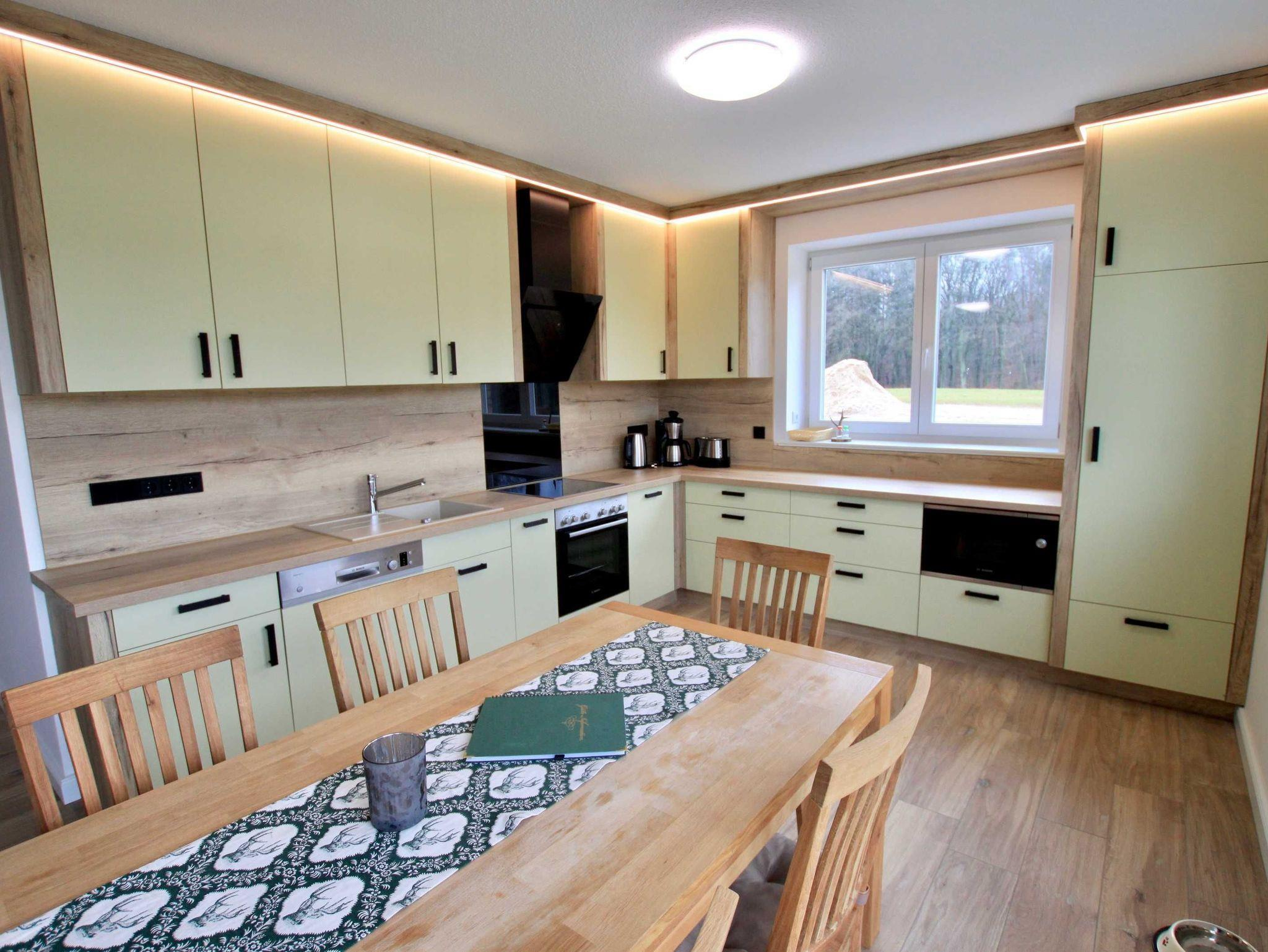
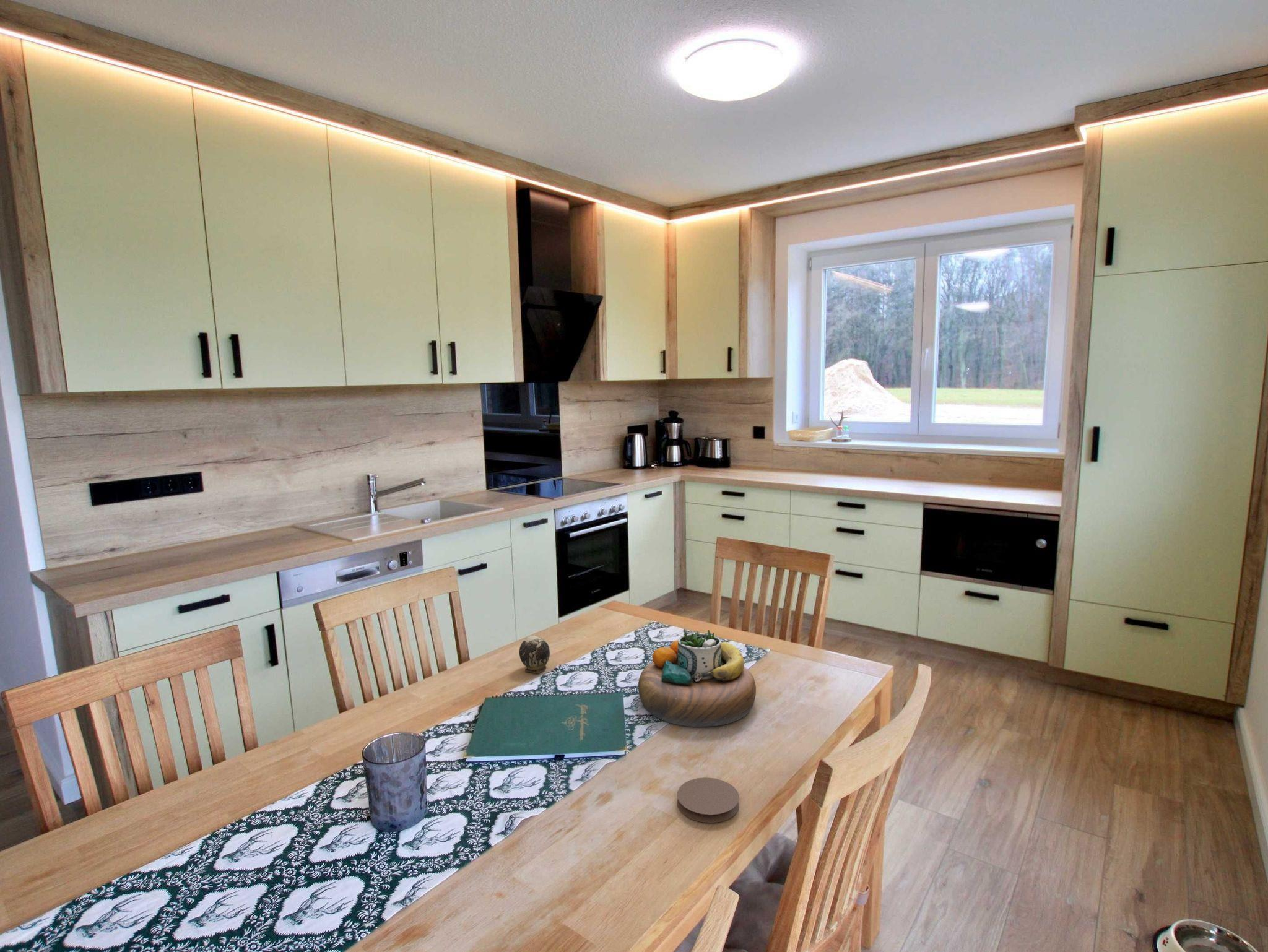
+ coaster [677,777,740,823]
+ decorative bowl [638,630,757,727]
+ decorative egg [519,635,550,674]
